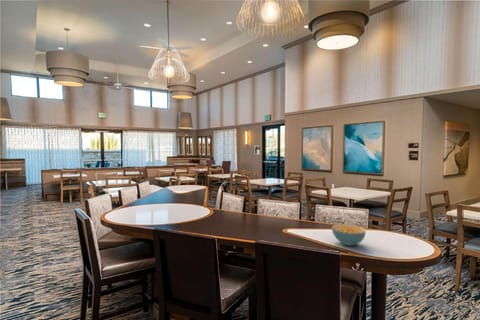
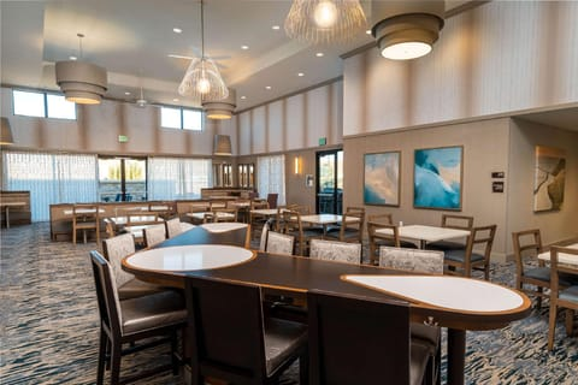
- cereal bowl [331,223,367,247]
